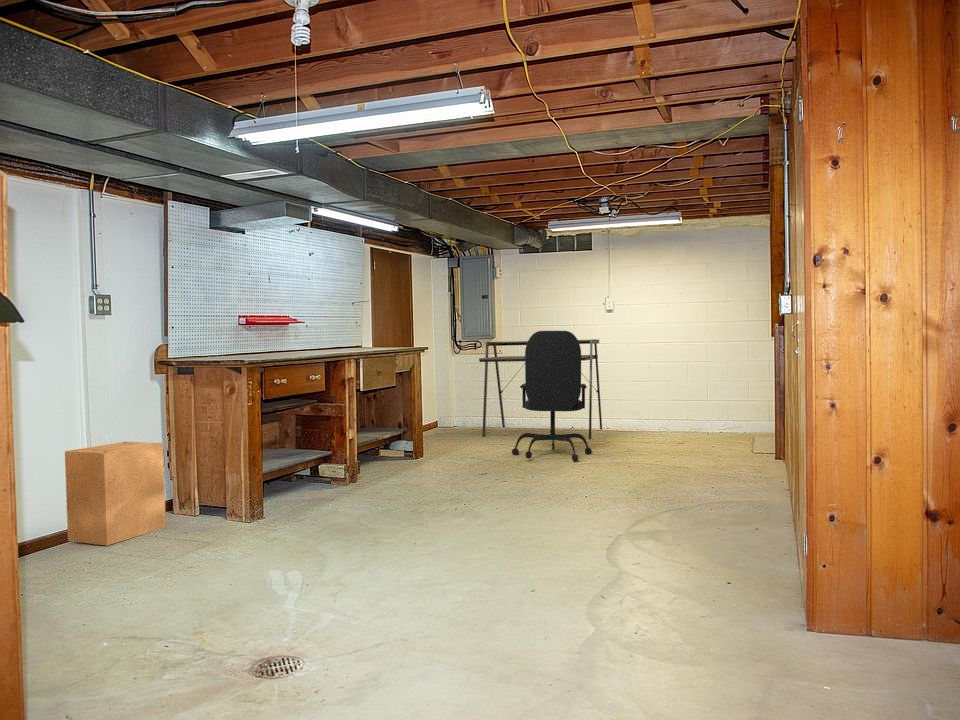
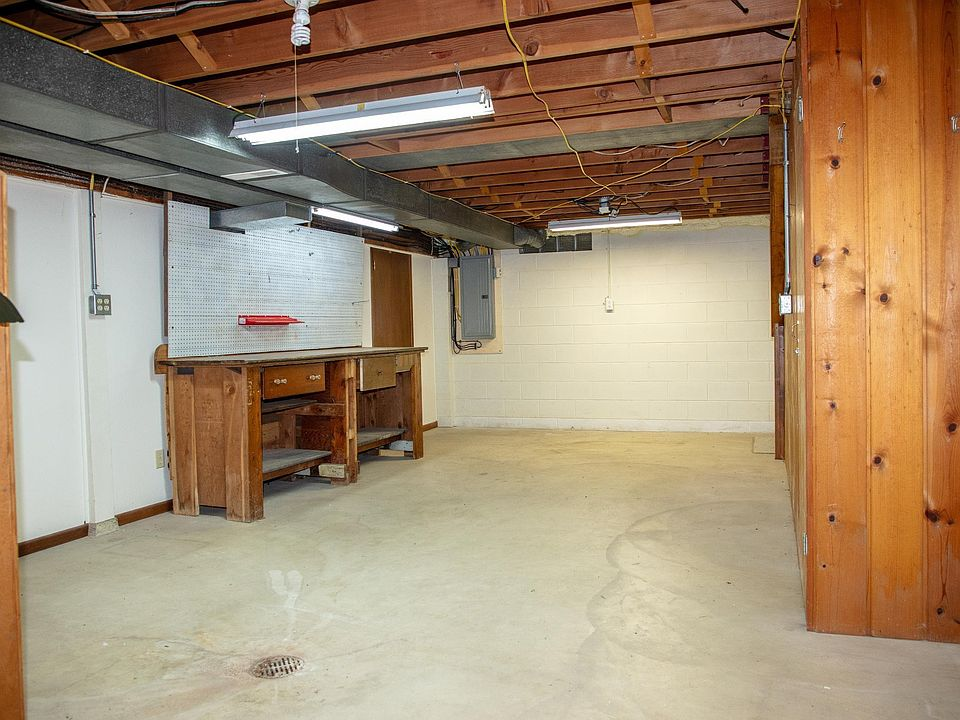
- desk [478,338,603,440]
- cardboard box [64,441,167,547]
- office chair [511,330,593,462]
